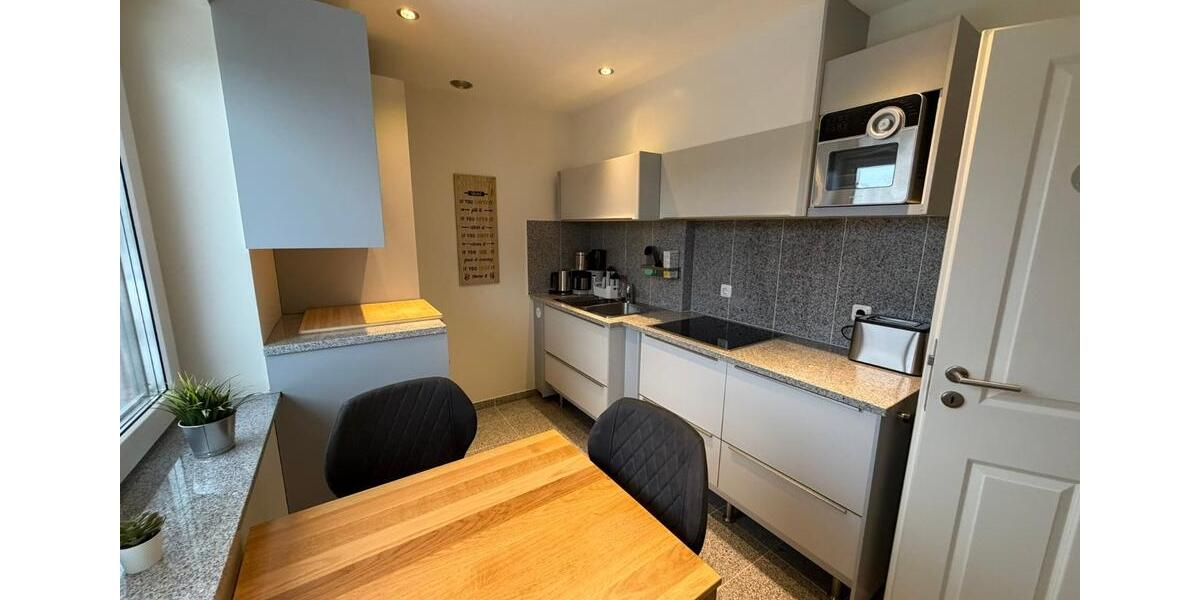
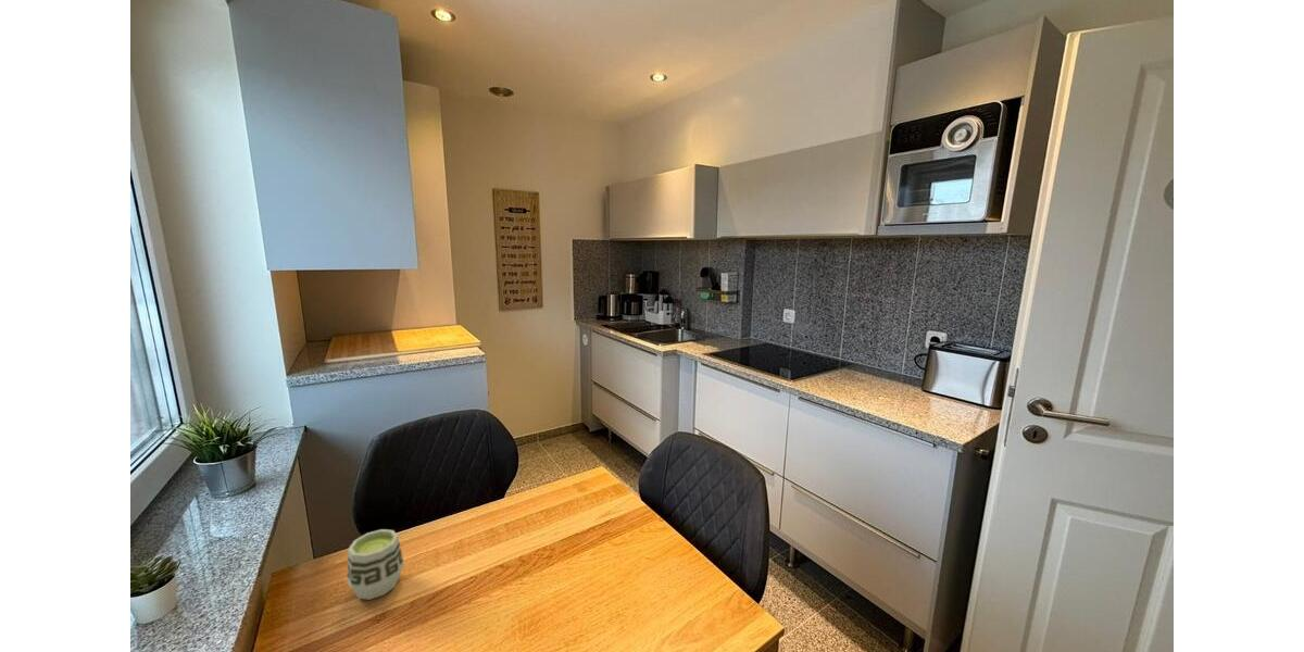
+ cup [346,528,405,601]
